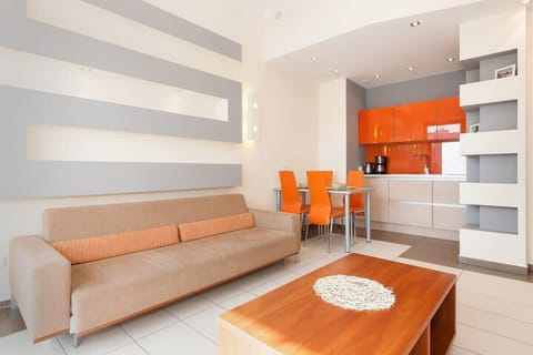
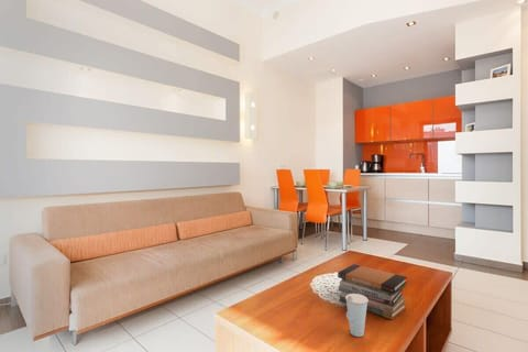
+ cup [345,294,369,338]
+ book stack [337,263,408,320]
